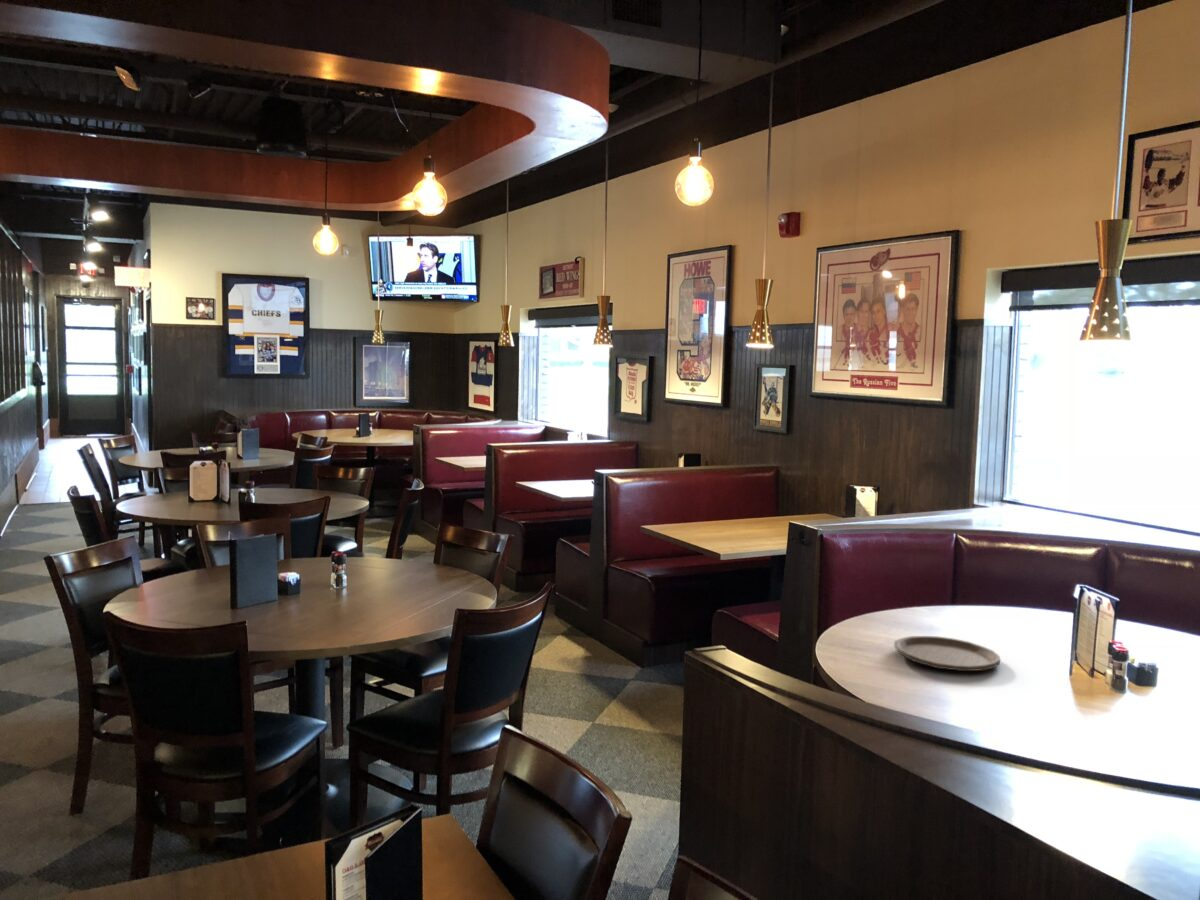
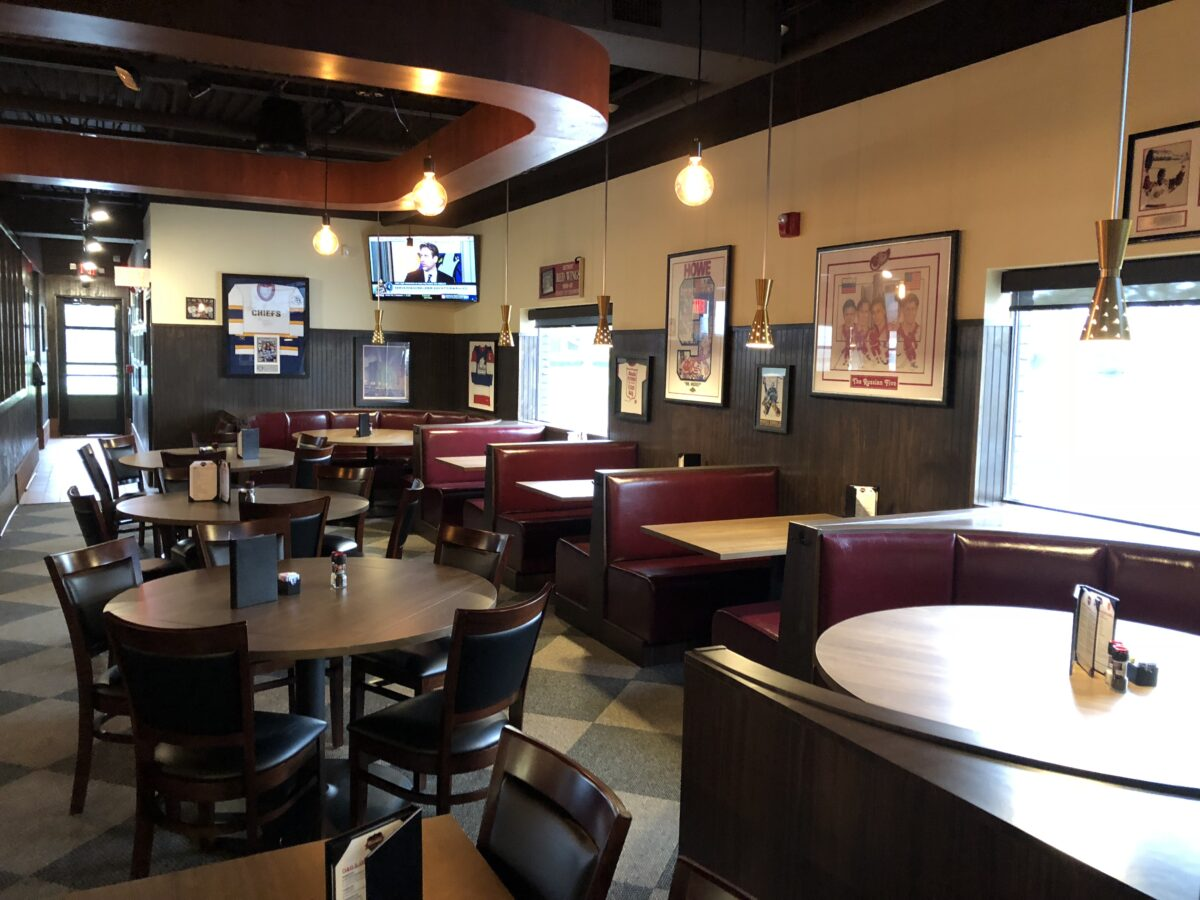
- plate [893,635,1002,672]
